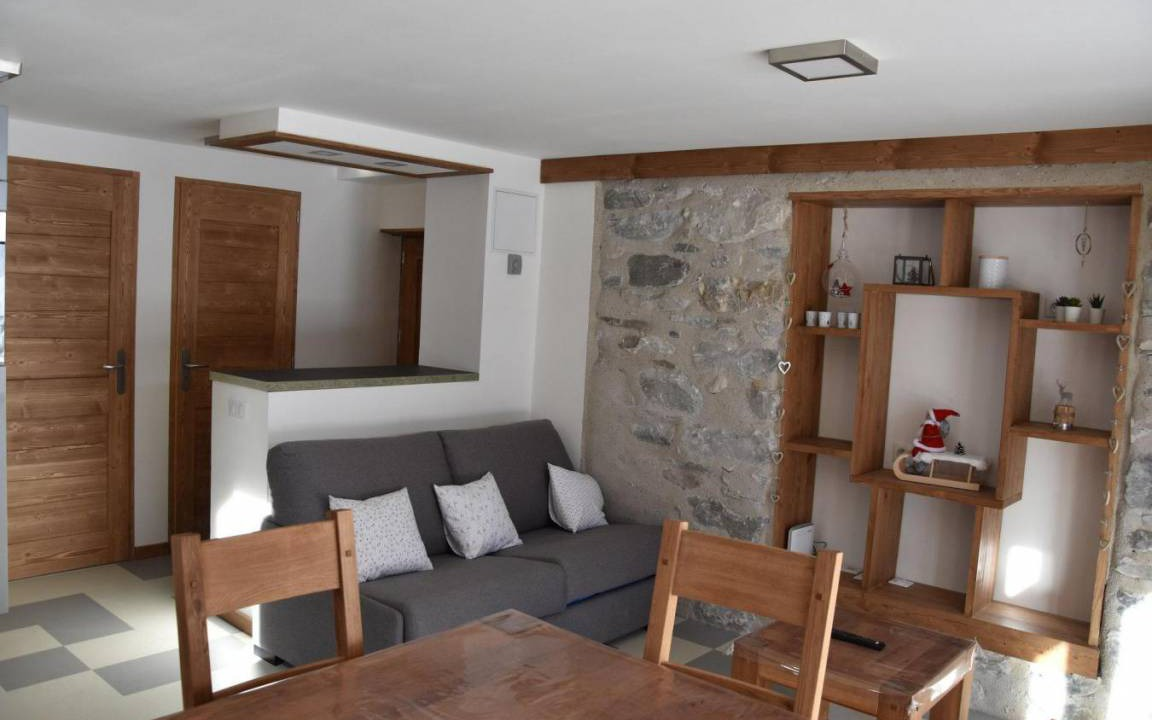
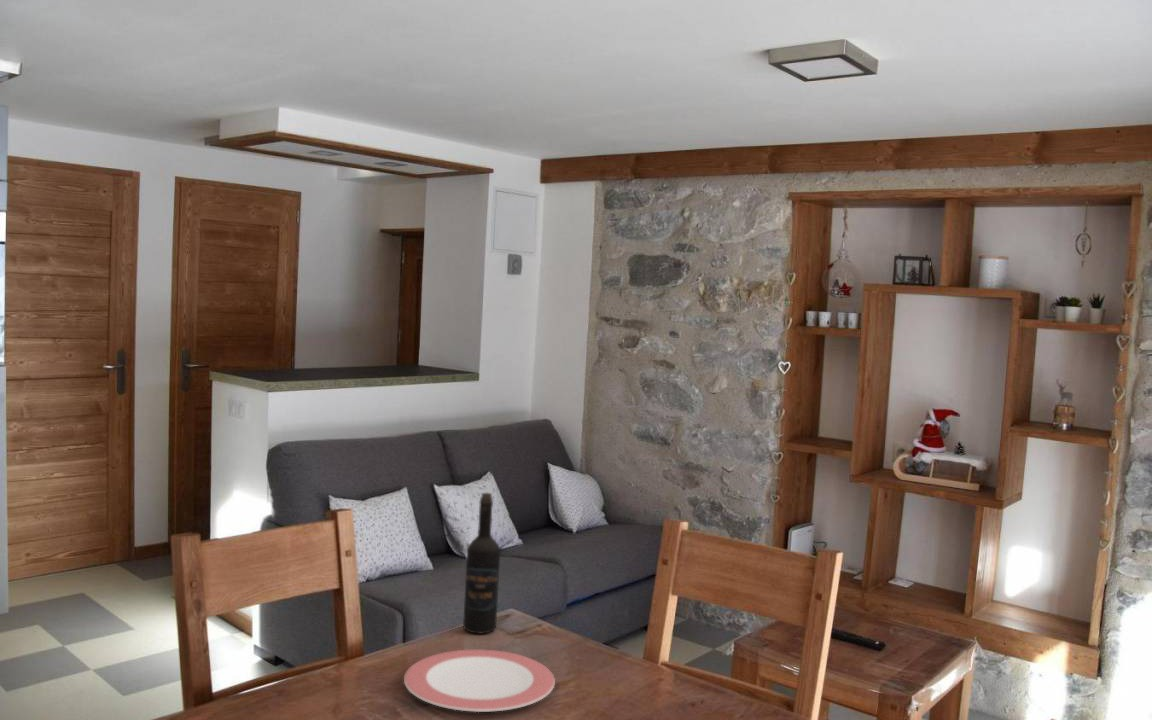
+ plate [403,649,556,713]
+ wine bottle [462,492,501,634]
